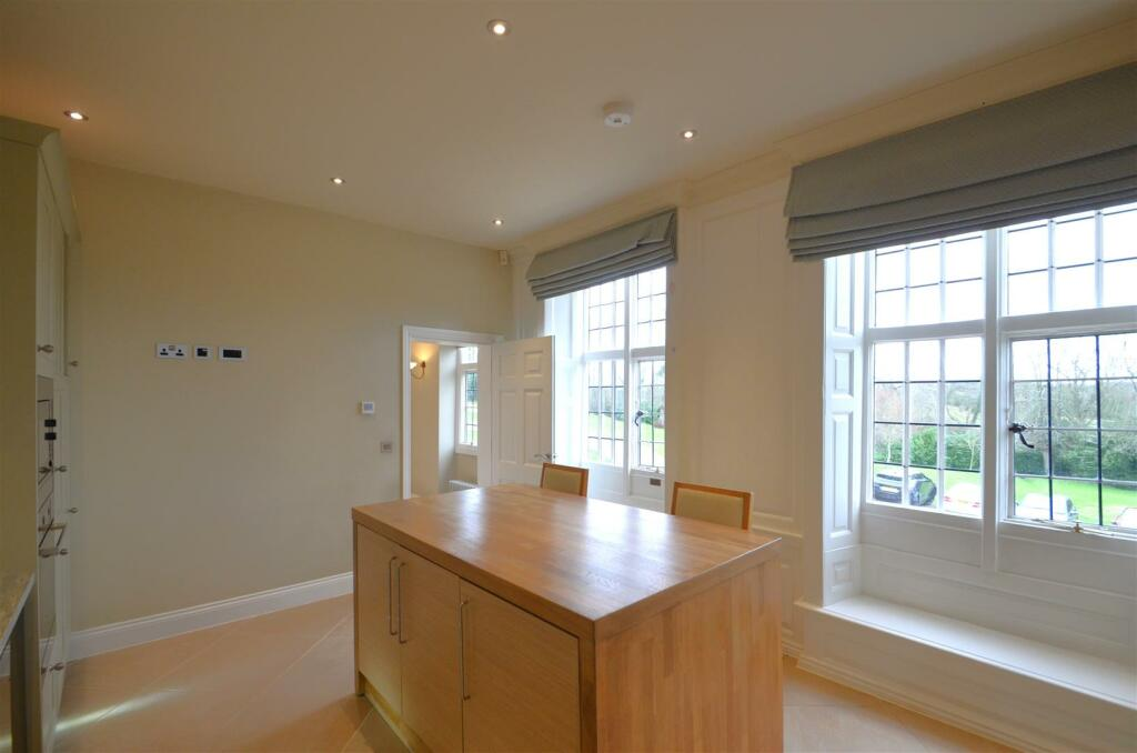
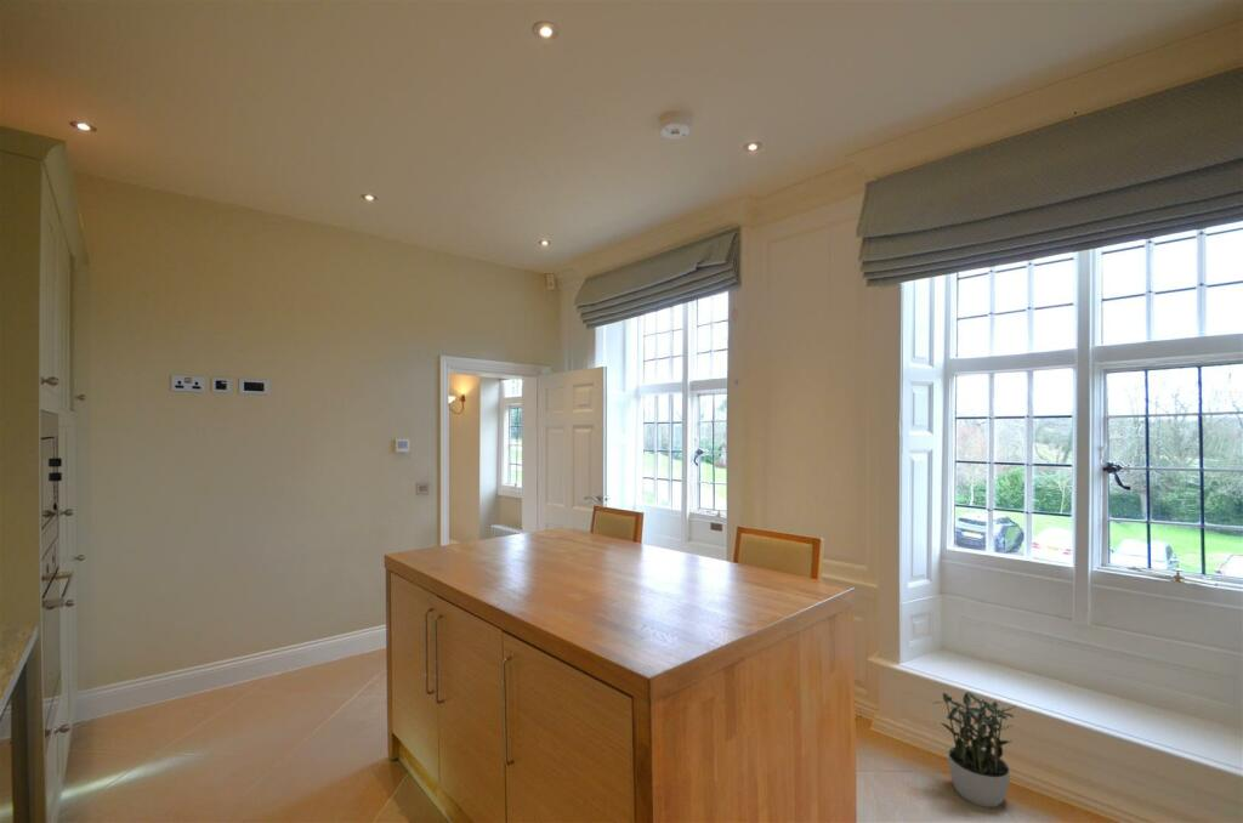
+ potted plant [933,691,1016,808]
